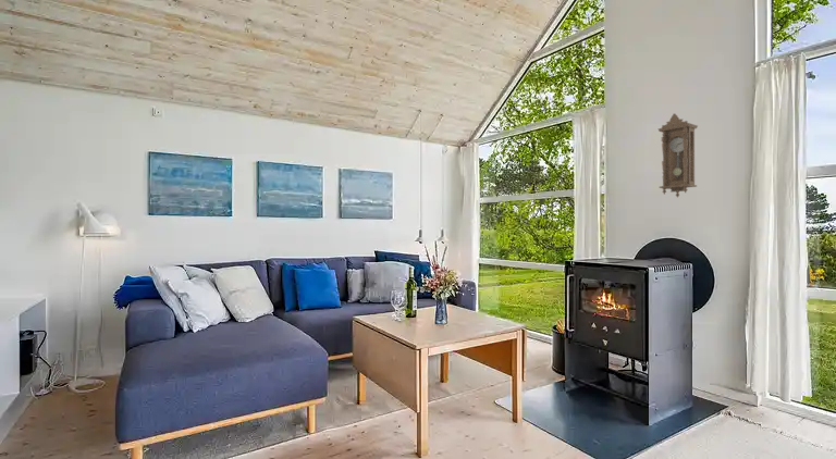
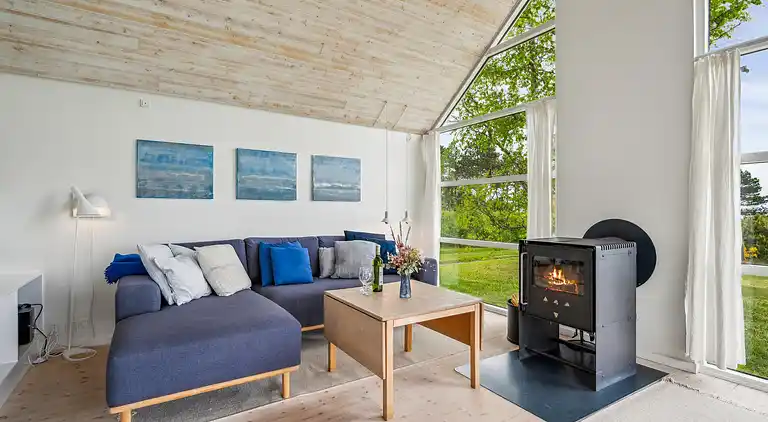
- pendulum clock [657,112,699,198]
